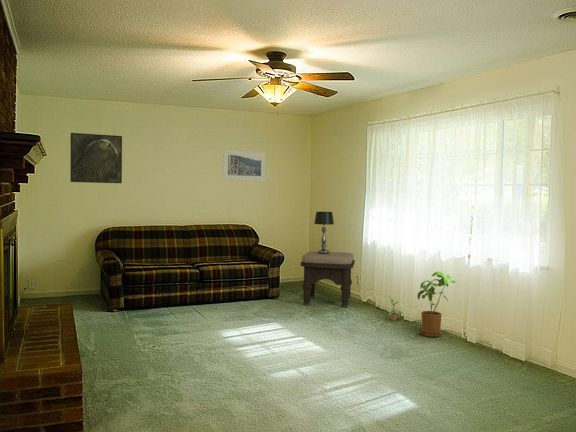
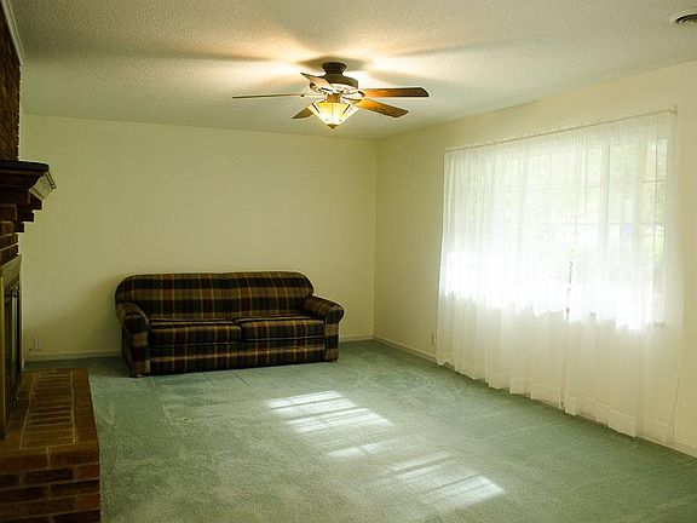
- house plant [416,271,457,338]
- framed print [69,132,123,184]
- potted plant [384,294,405,322]
- ottoman [300,250,356,308]
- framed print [222,149,267,182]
- table lamp [313,211,335,254]
